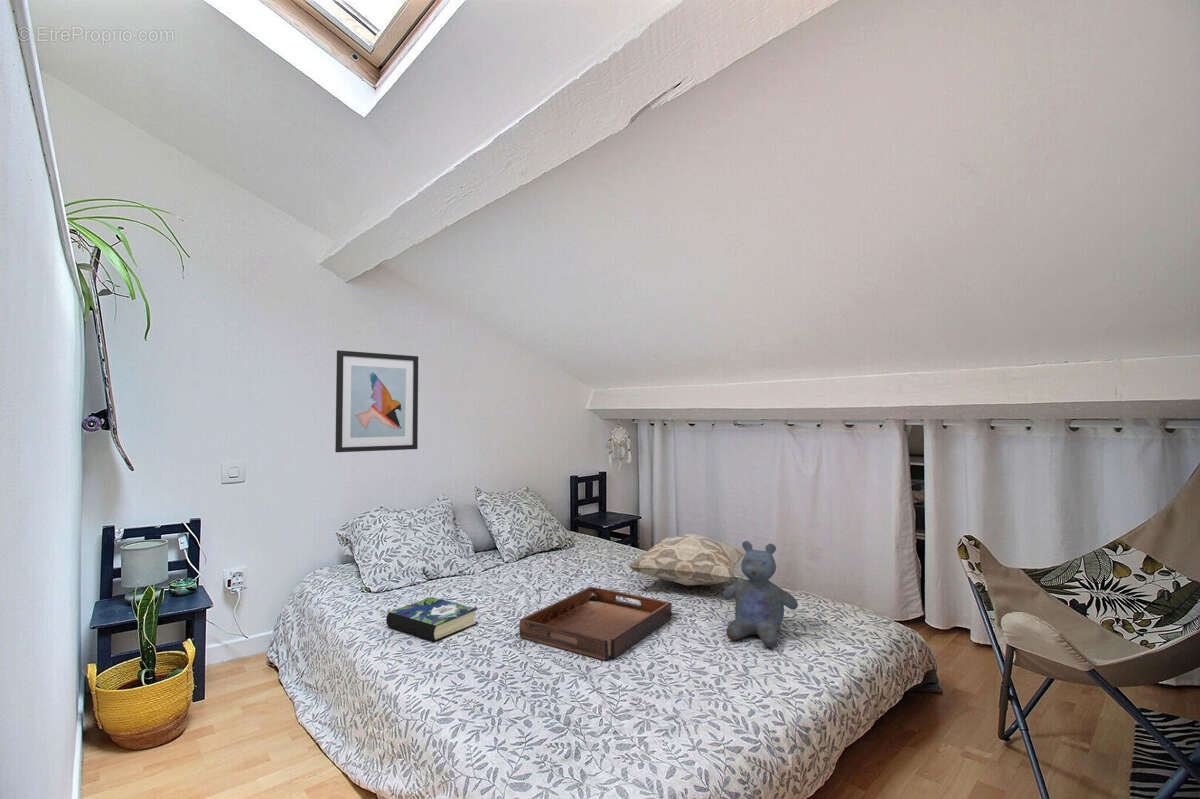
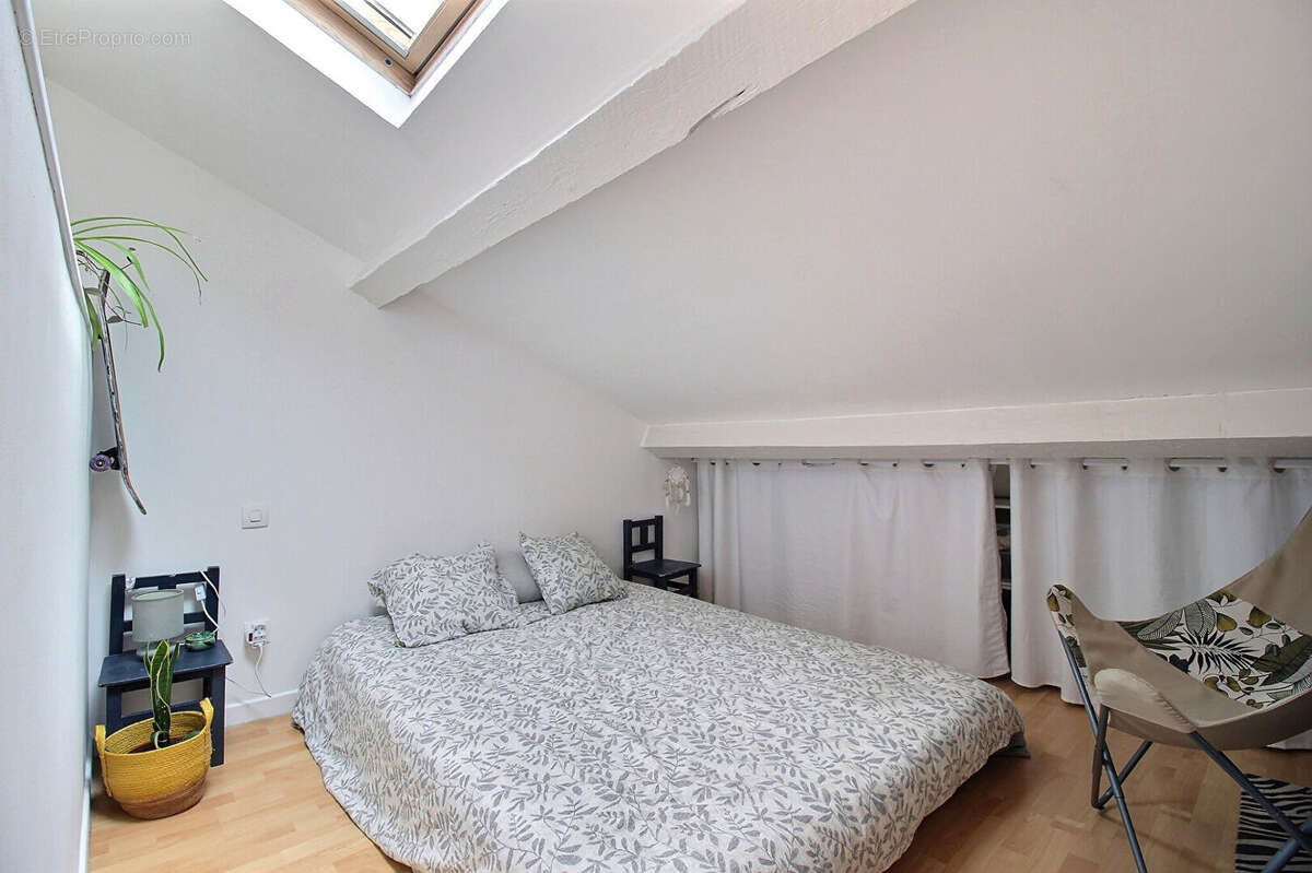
- serving tray [518,586,672,661]
- wall art [334,349,419,453]
- book [385,596,478,642]
- decorative pillow [627,533,746,587]
- stuffed bear [722,540,799,648]
